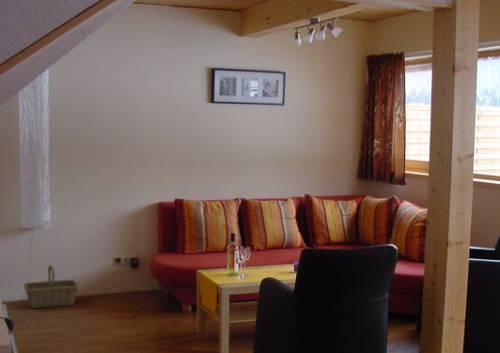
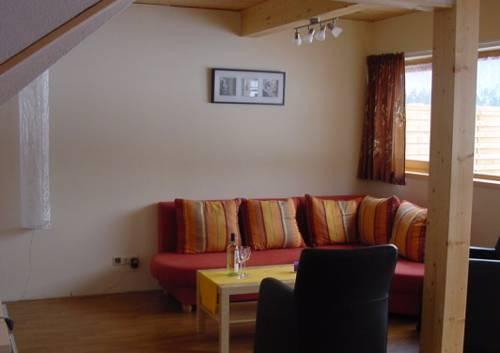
- basket [23,264,80,309]
